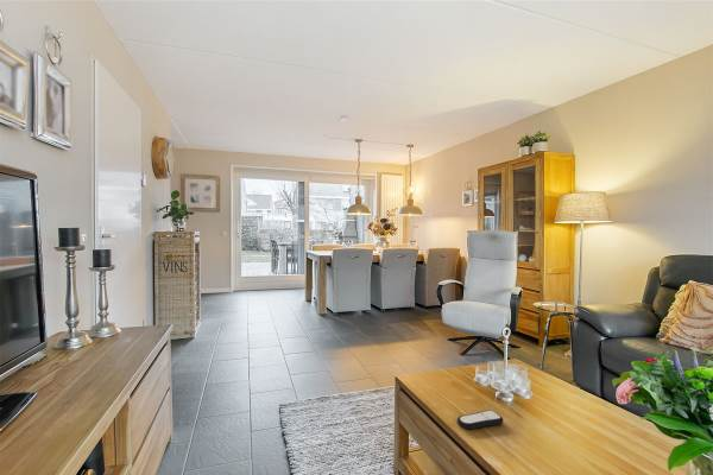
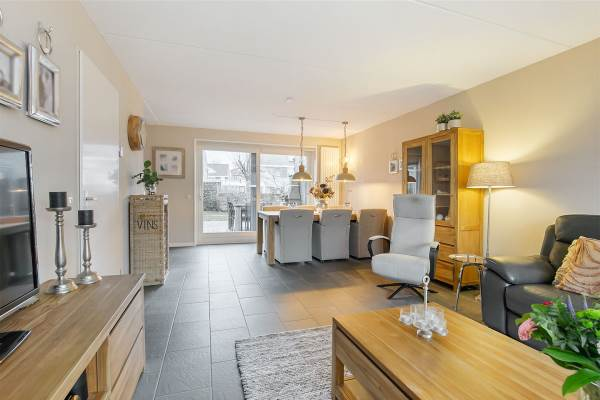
- remote control [456,408,504,430]
